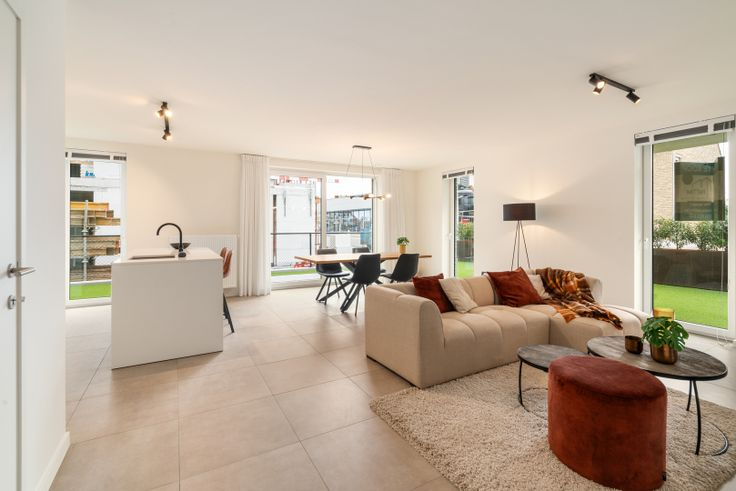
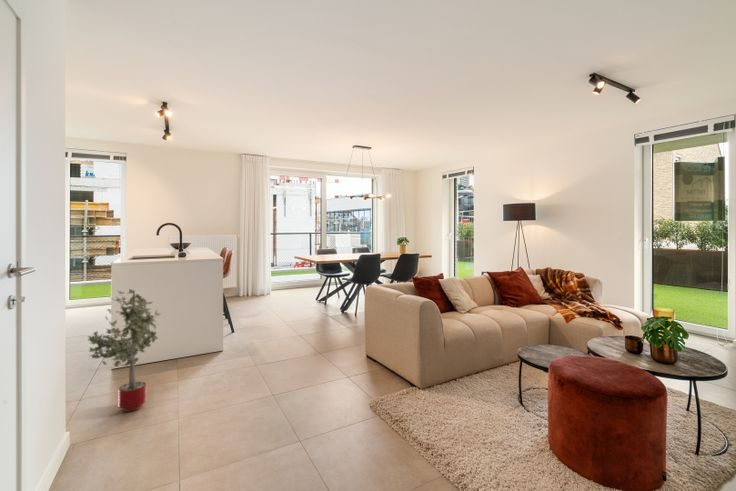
+ potted tree [87,288,162,413]
